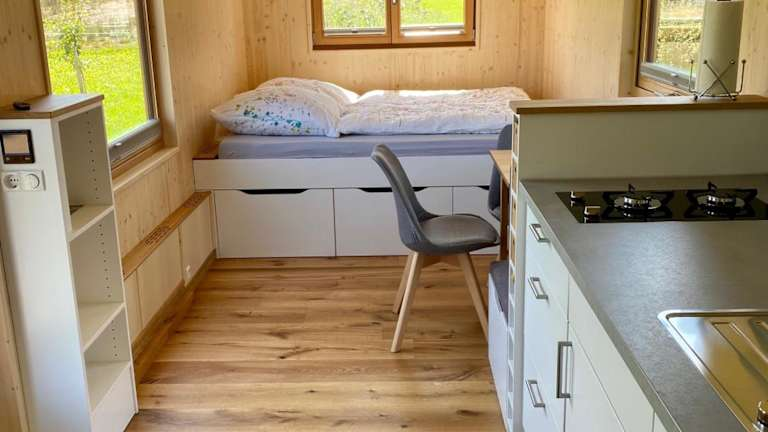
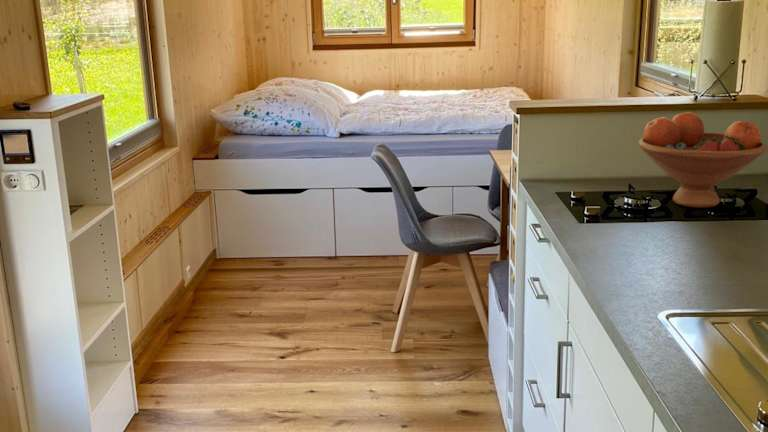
+ fruit bowl [637,111,768,209]
